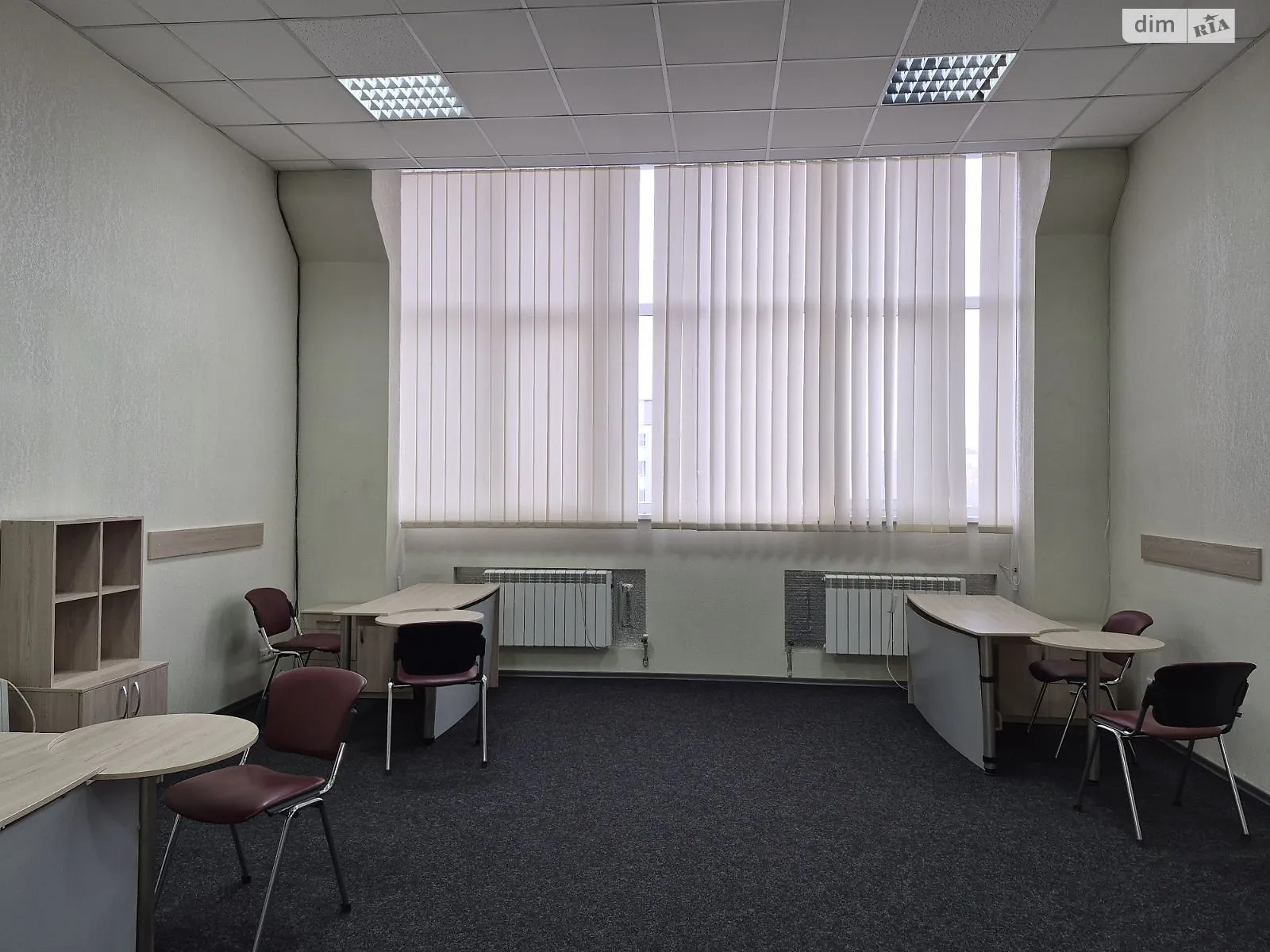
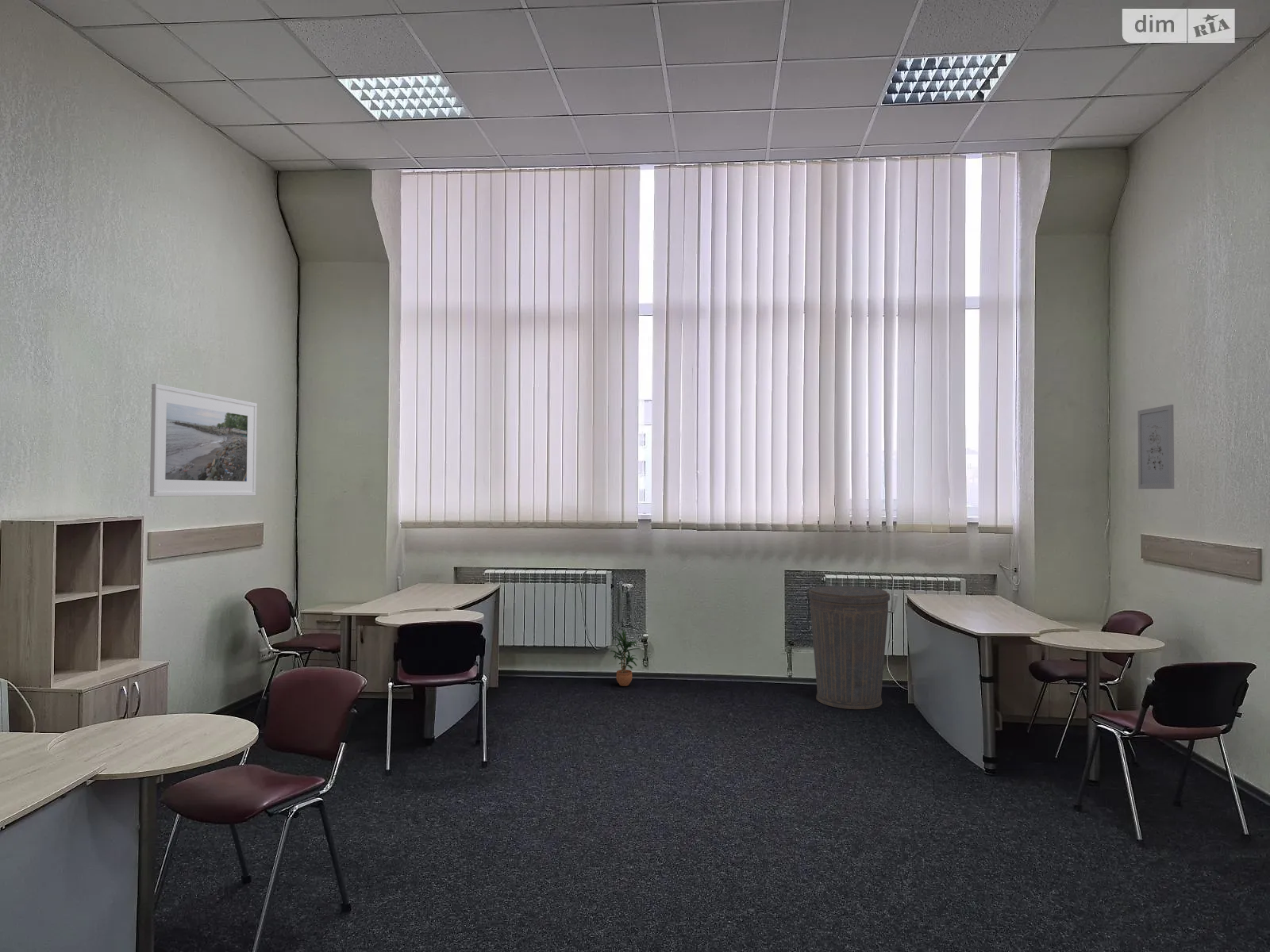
+ trash can [808,585,891,710]
+ wall art [1137,404,1175,489]
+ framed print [149,383,258,497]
+ potted plant [610,628,641,687]
